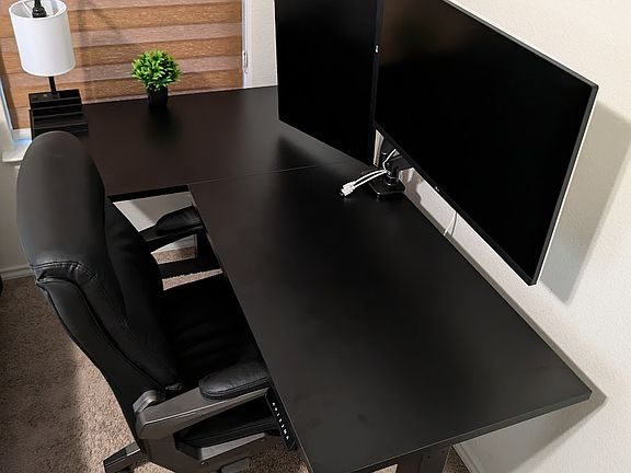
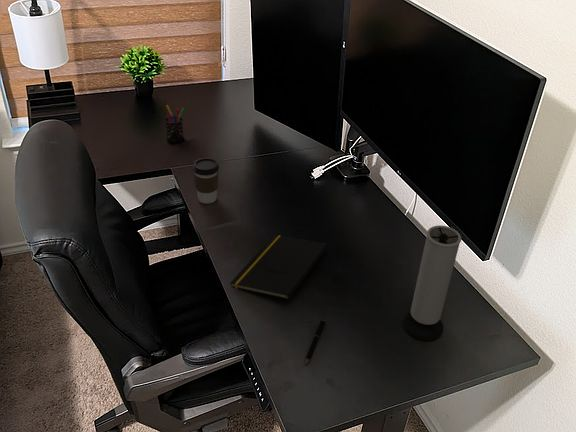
+ pen [304,319,326,366]
+ speaker [402,225,462,342]
+ notepad [230,234,329,300]
+ coffee cup [192,157,220,205]
+ pen holder [164,104,185,144]
